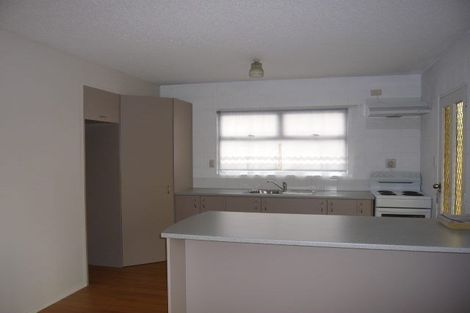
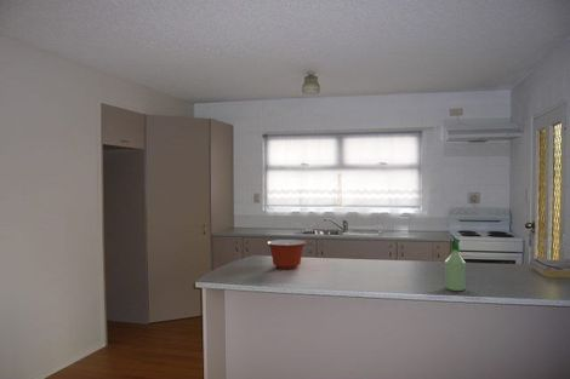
+ spray bottle [444,237,467,292]
+ mixing bowl [266,239,307,270]
